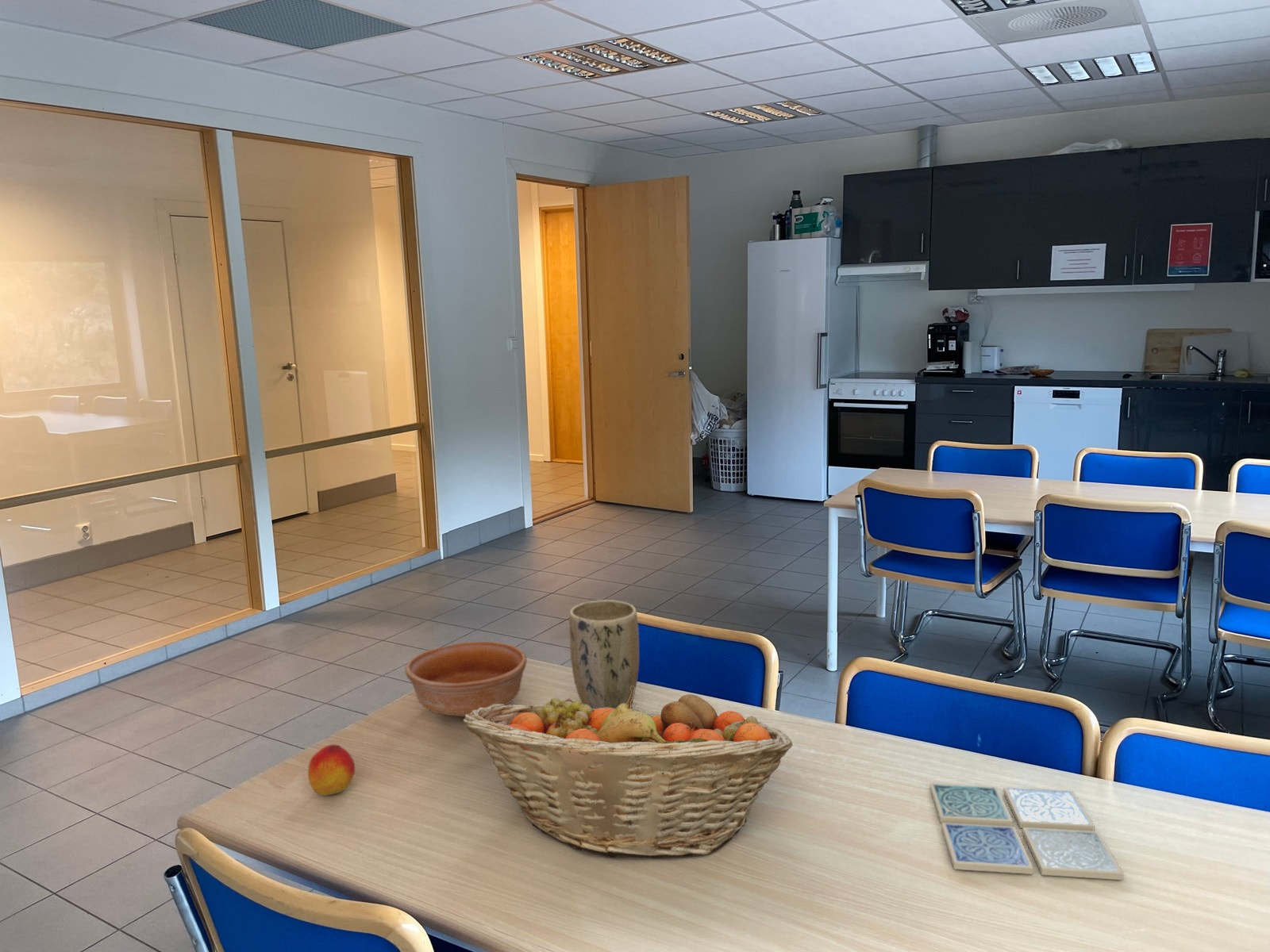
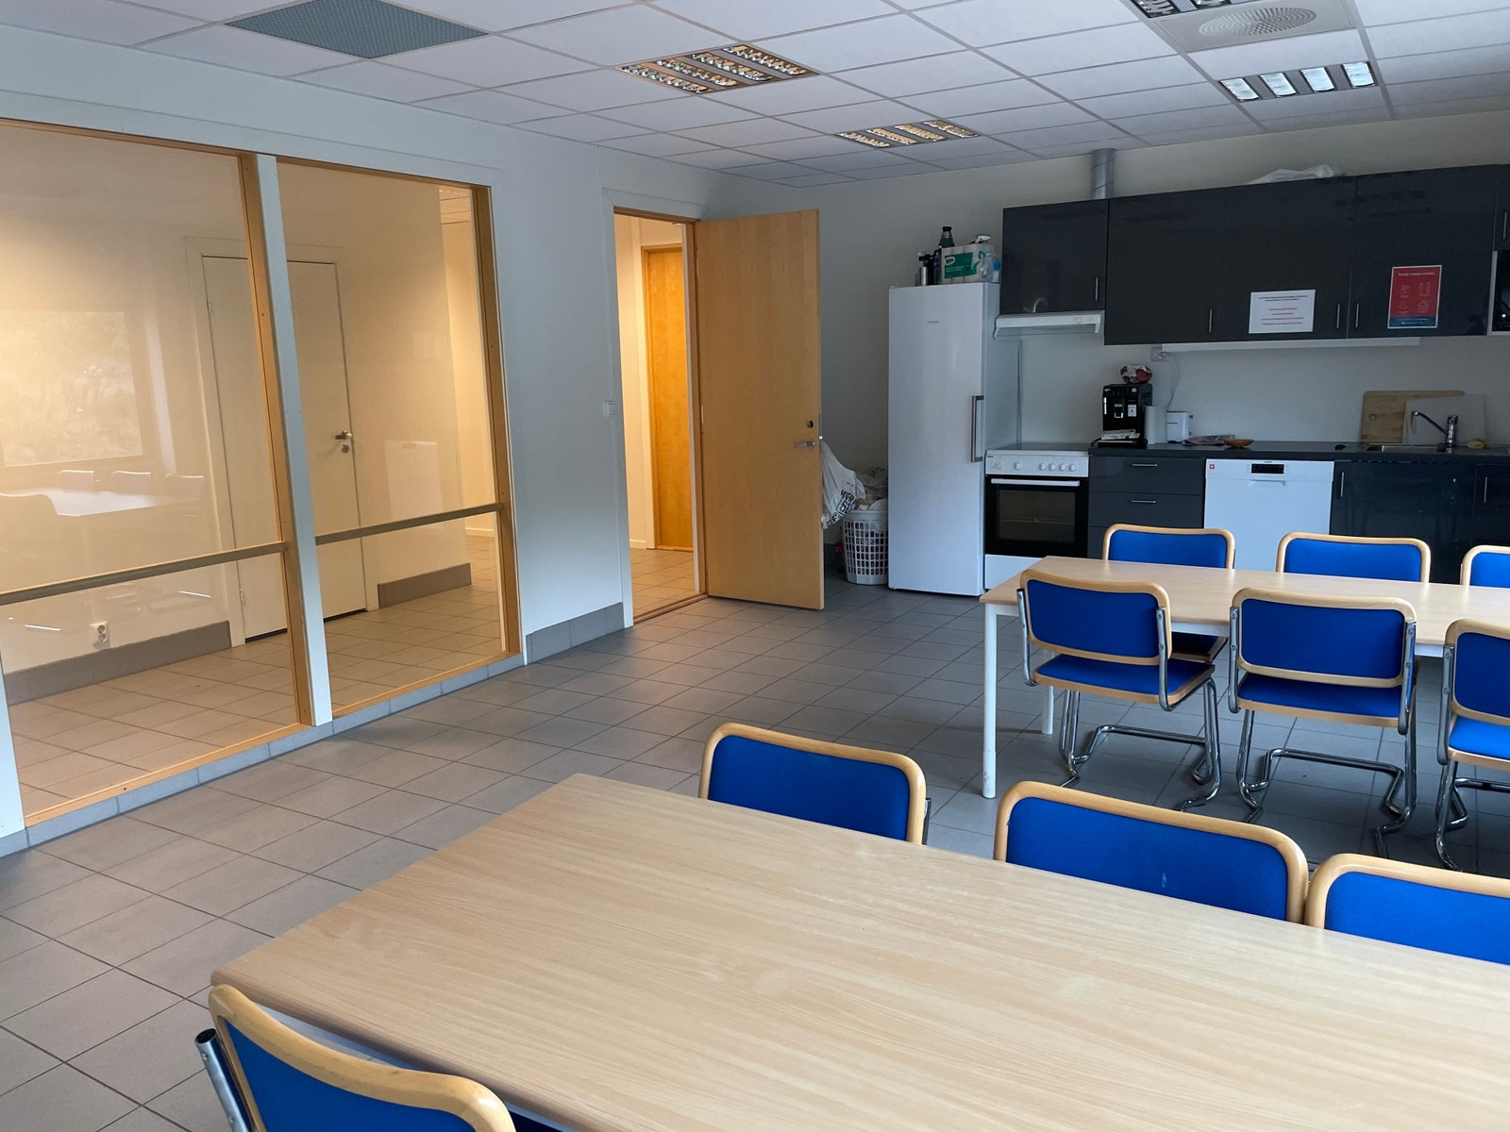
- peach [307,743,356,797]
- plant pot [568,599,640,709]
- drink coaster [929,783,1125,881]
- bowl [404,641,527,717]
- fruit basket [463,686,793,859]
